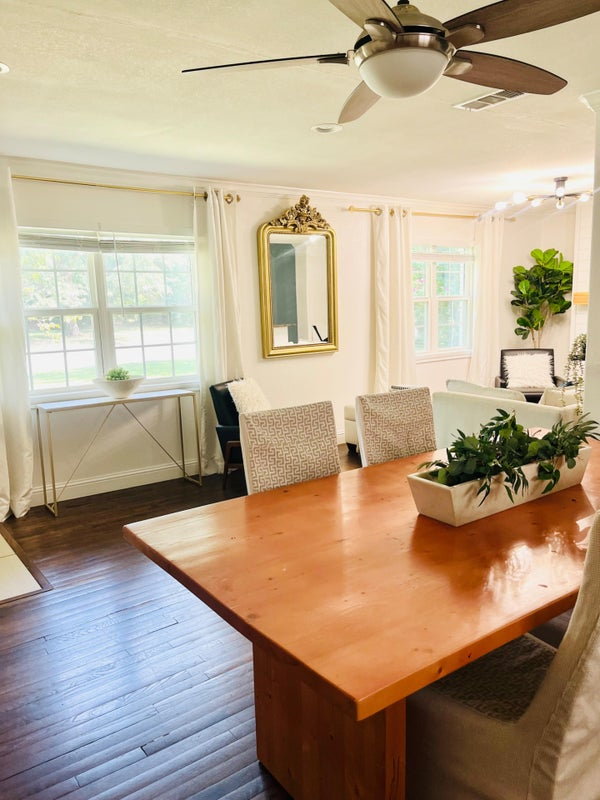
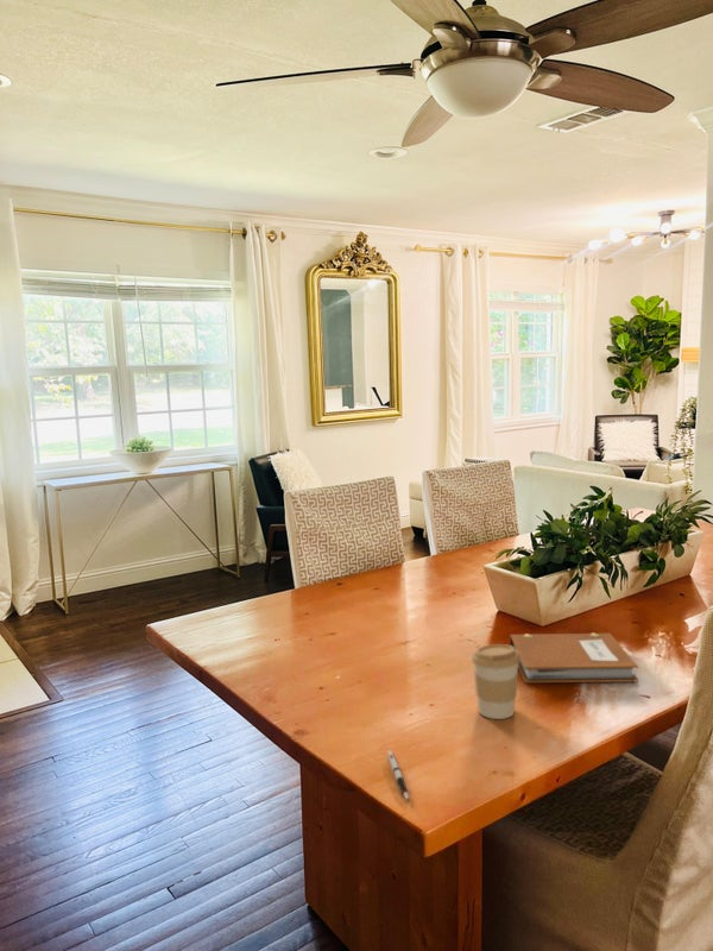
+ notebook [509,631,639,684]
+ pen [386,749,410,802]
+ coffee cup [471,643,520,720]
